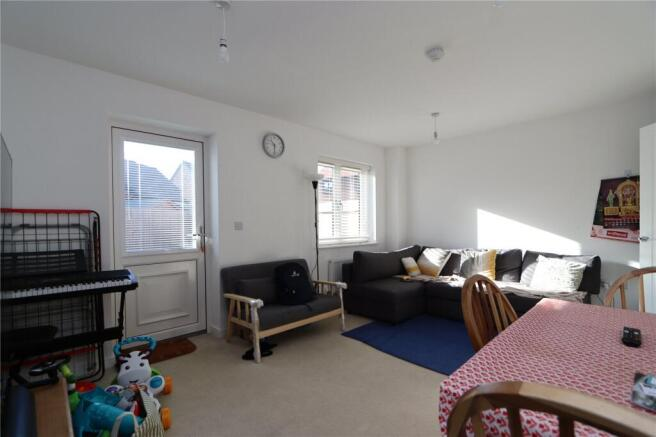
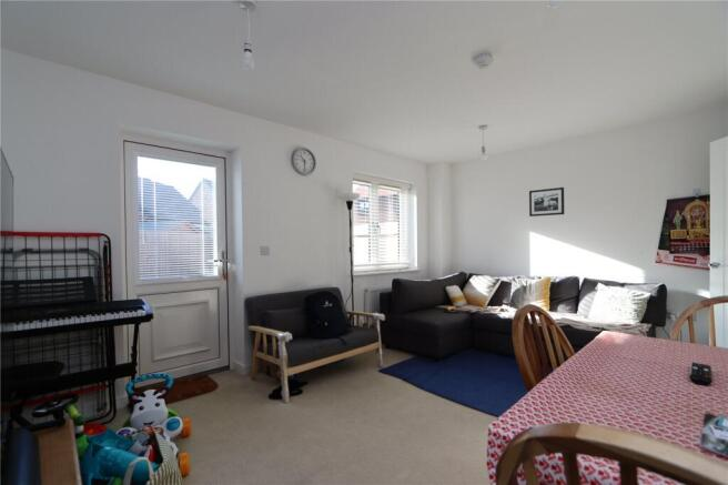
+ picture frame [528,186,565,218]
